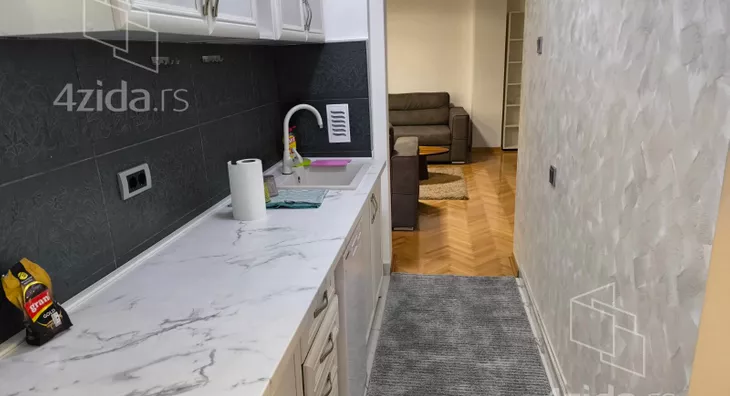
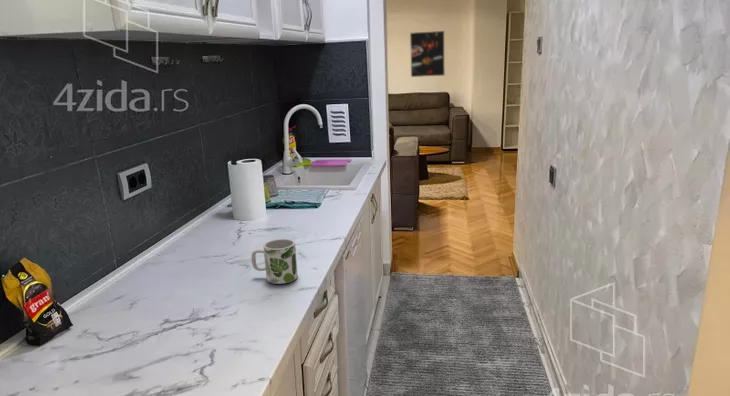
+ mug [251,238,299,285]
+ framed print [409,30,446,78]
